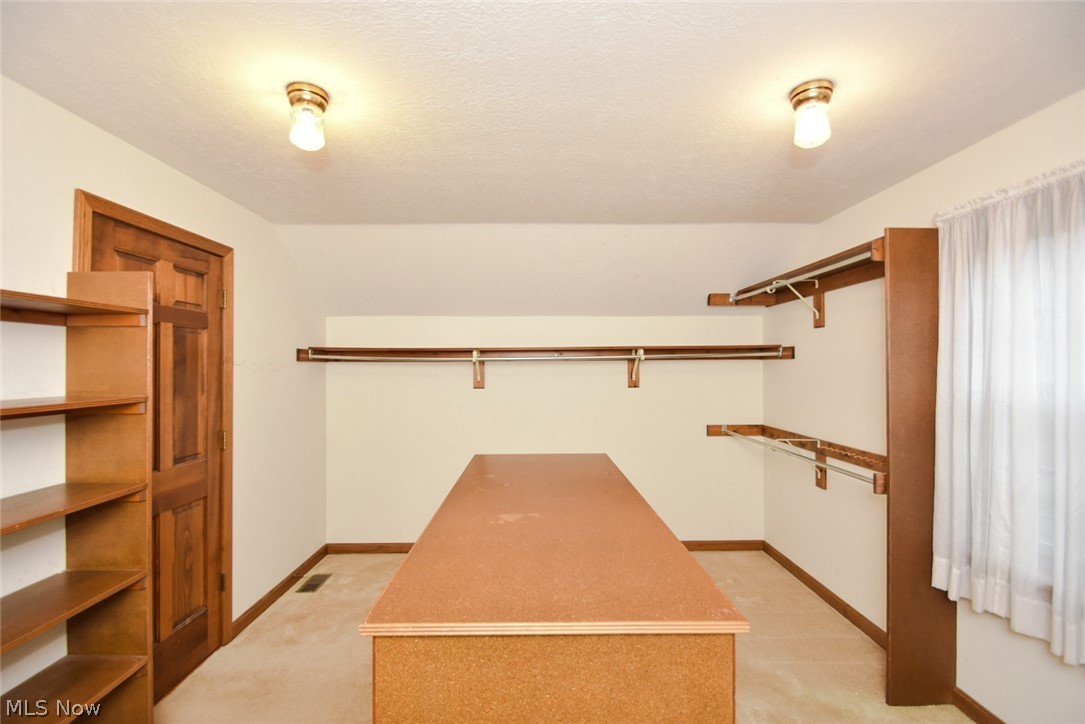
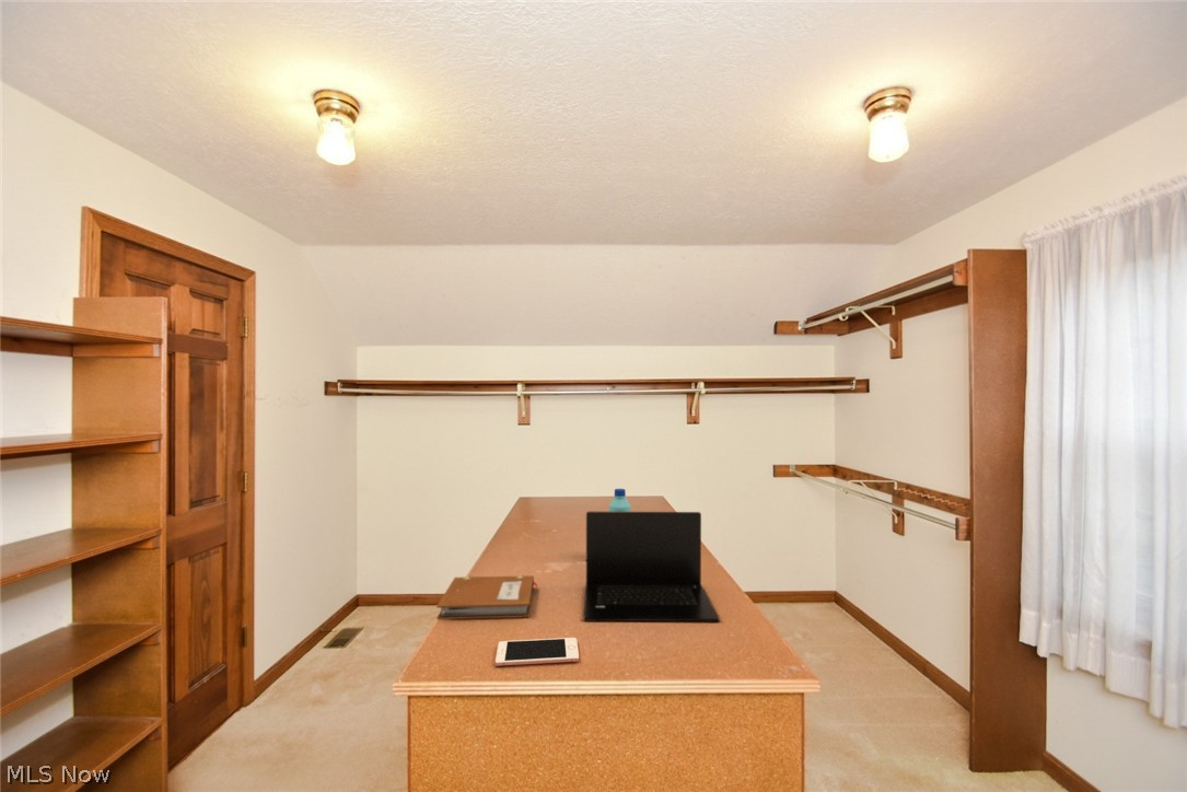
+ notebook [435,574,538,620]
+ cell phone [494,637,580,667]
+ laptop [583,511,720,622]
+ water bottle [608,488,631,512]
